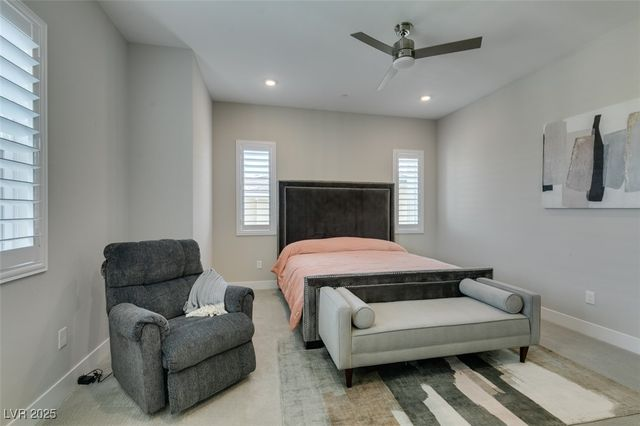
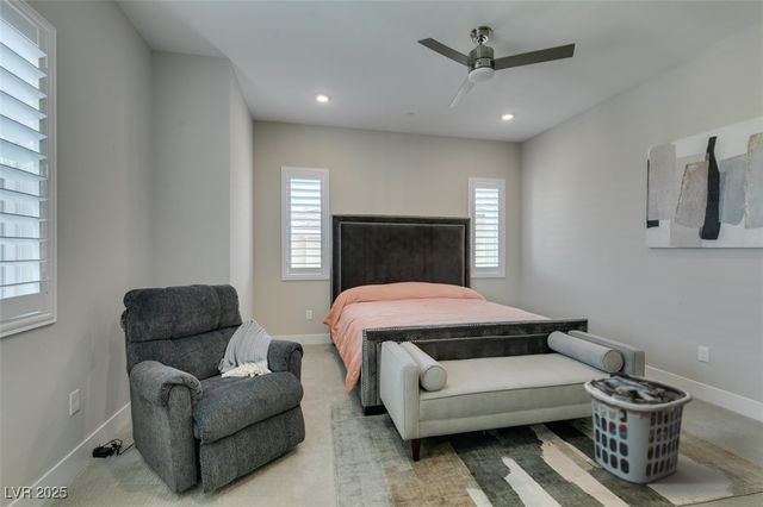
+ clothes hamper [582,370,694,486]
